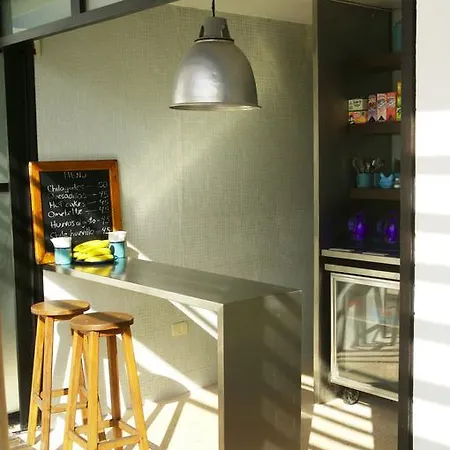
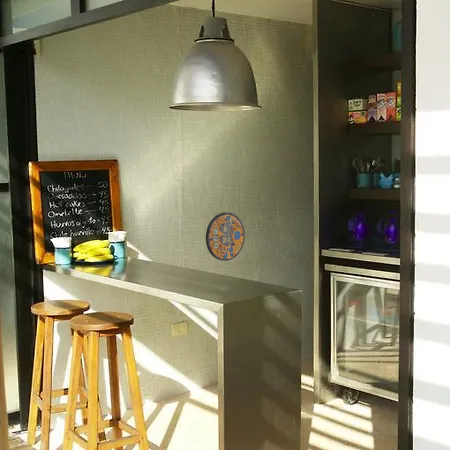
+ manhole cover [205,211,246,262]
